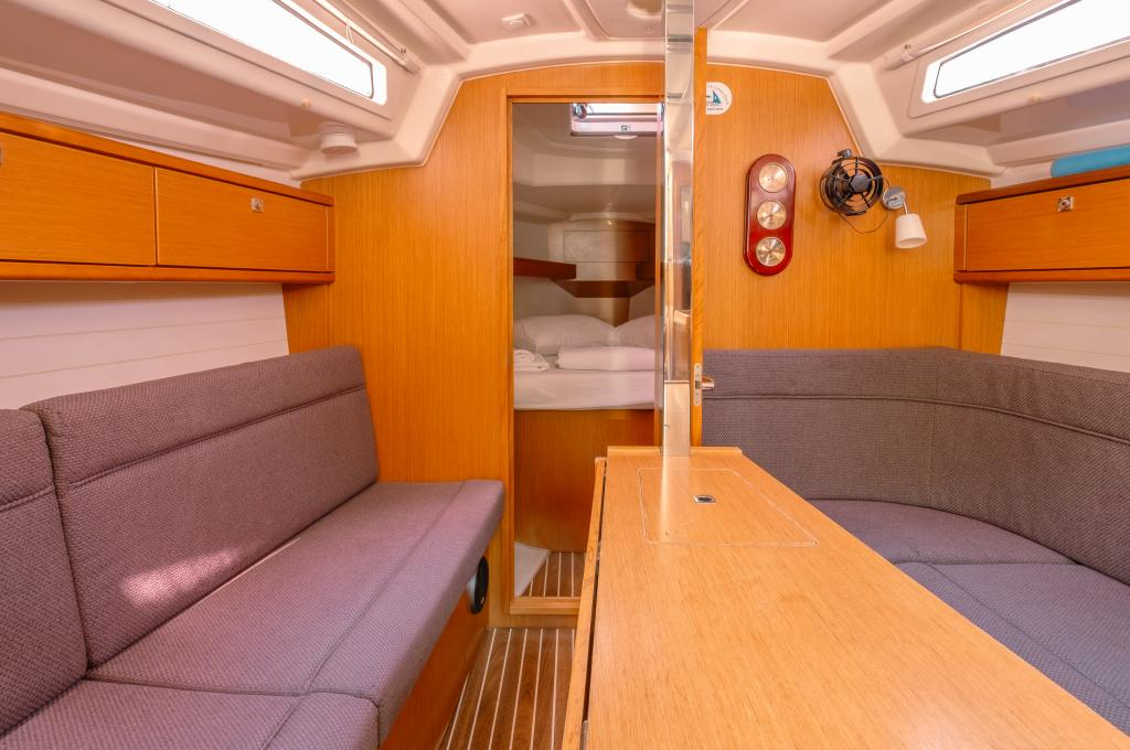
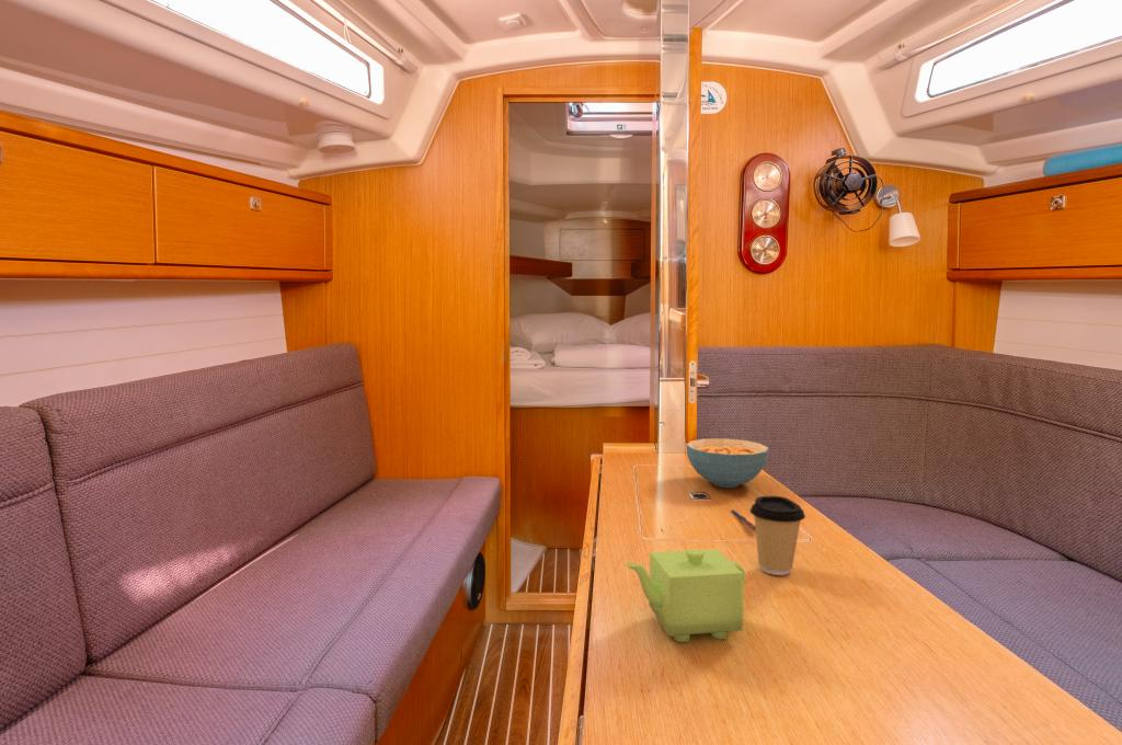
+ coffee cup [748,495,806,576]
+ teapot [623,548,746,643]
+ pen [729,508,756,532]
+ cereal bowl [685,437,770,489]
